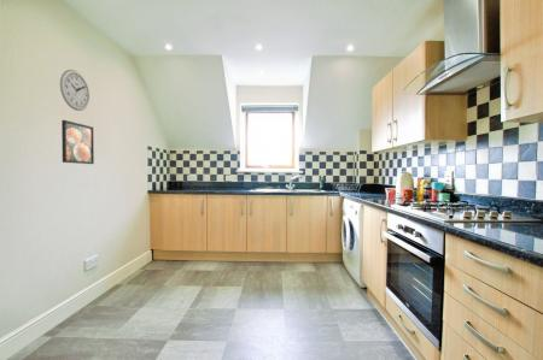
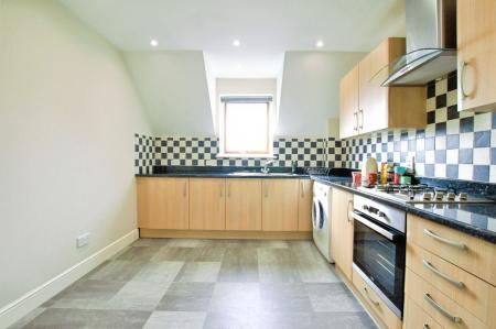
- wall clock [59,69,91,112]
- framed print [60,119,95,165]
